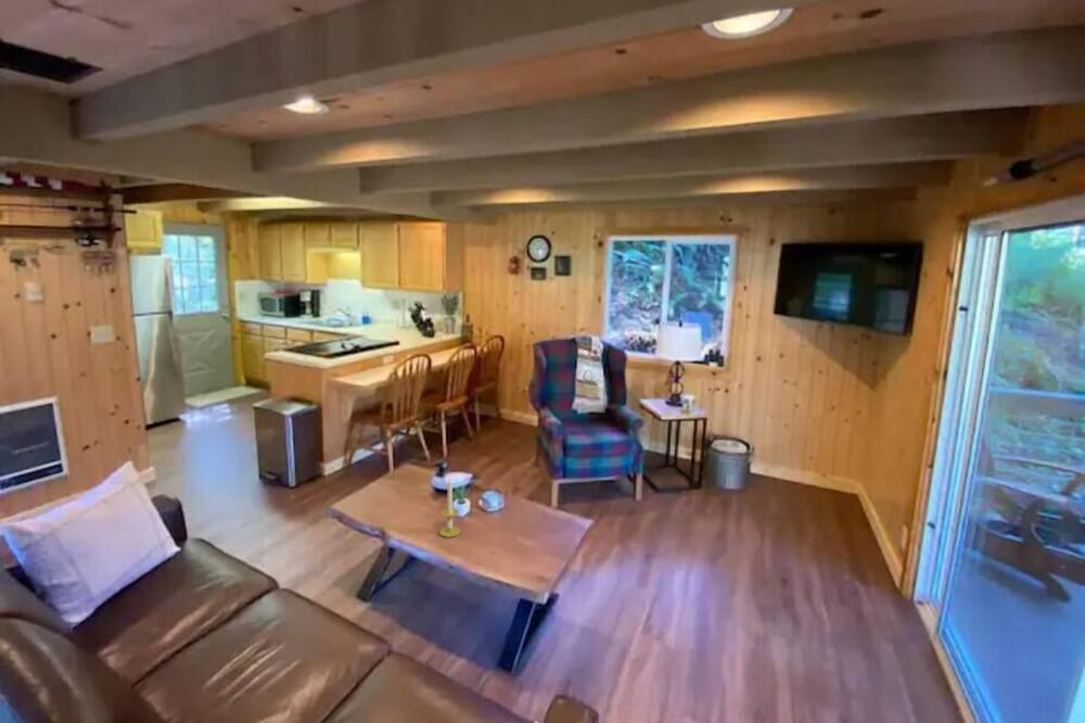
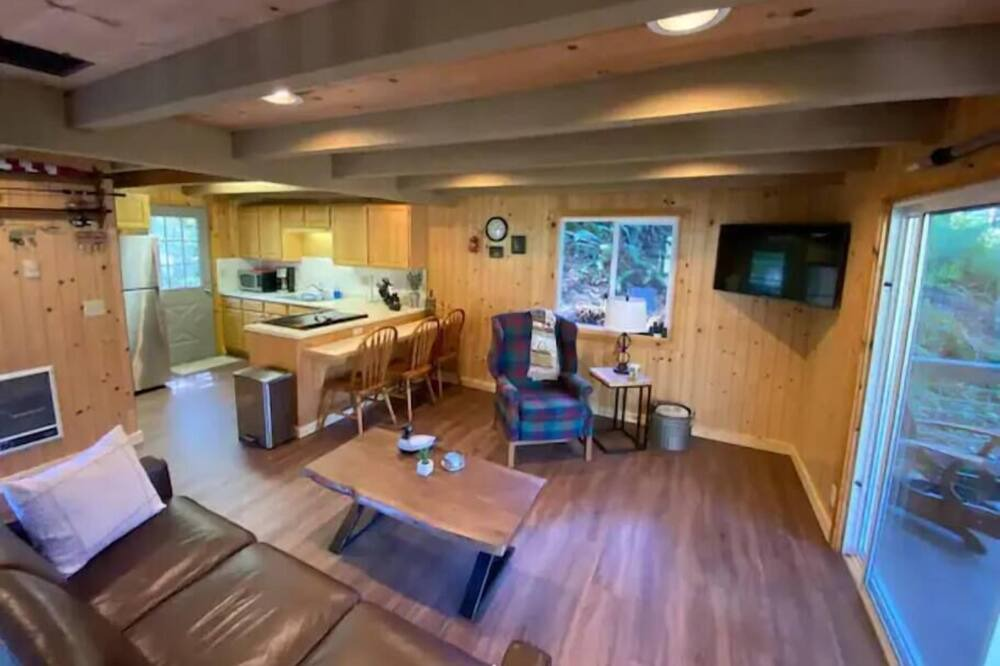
- candle [438,477,461,538]
